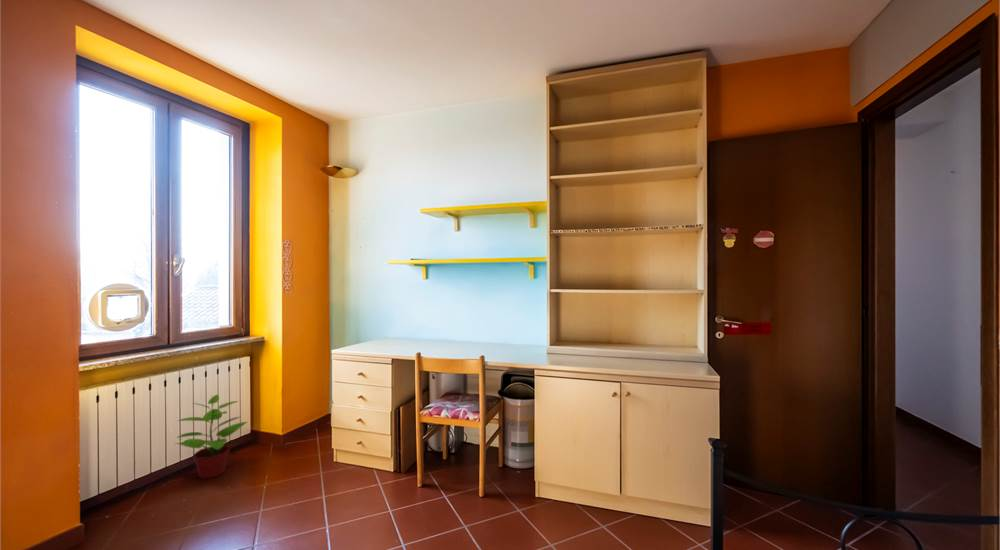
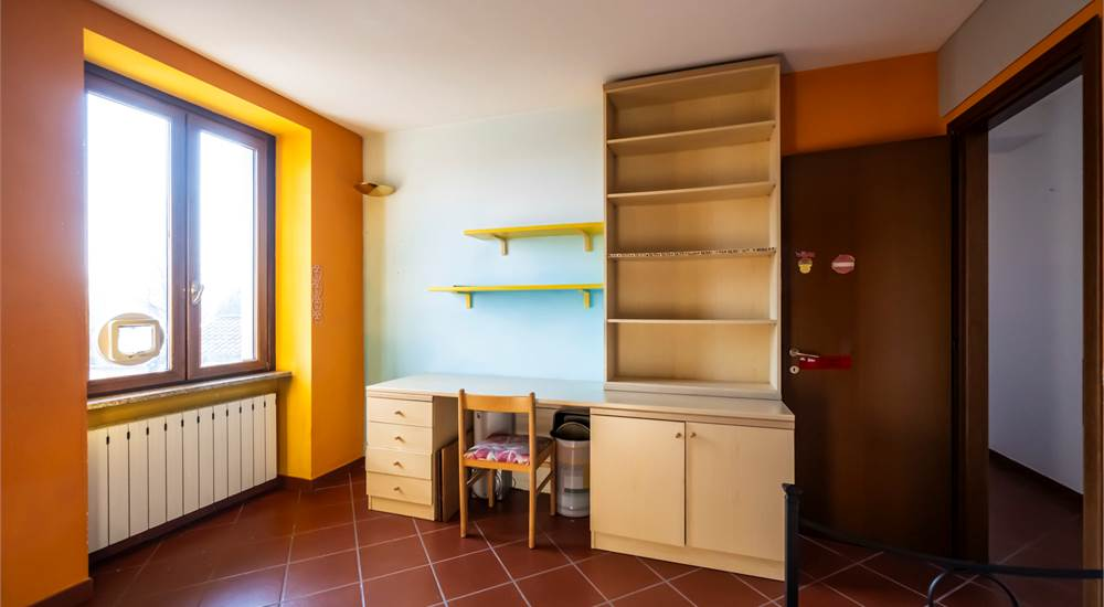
- potted plant [175,394,248,480]
